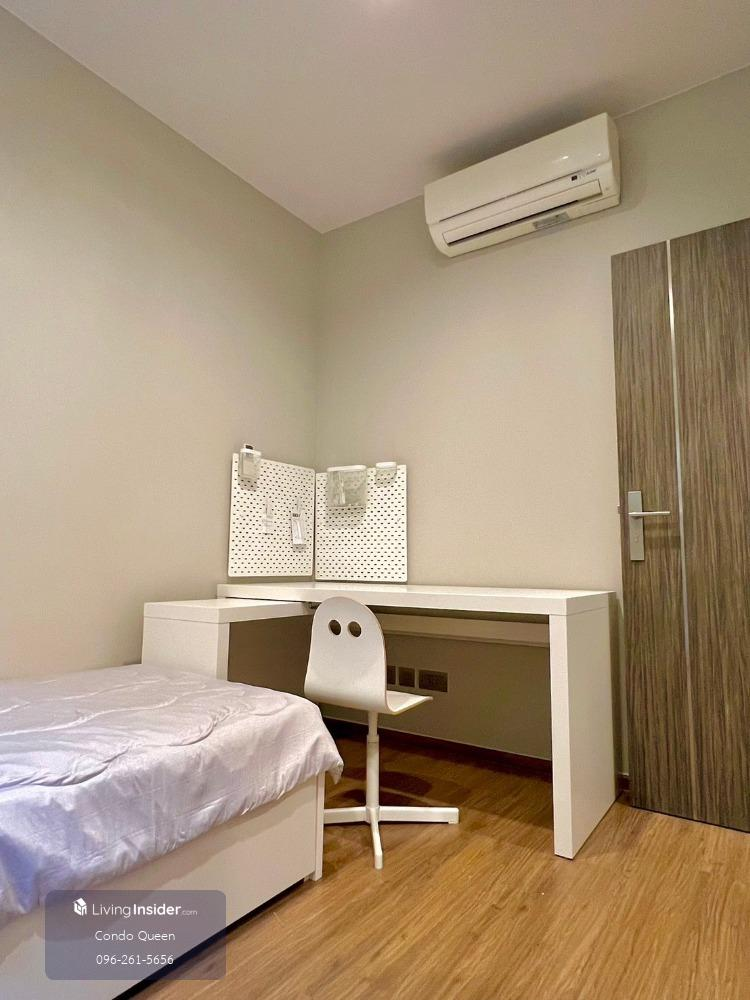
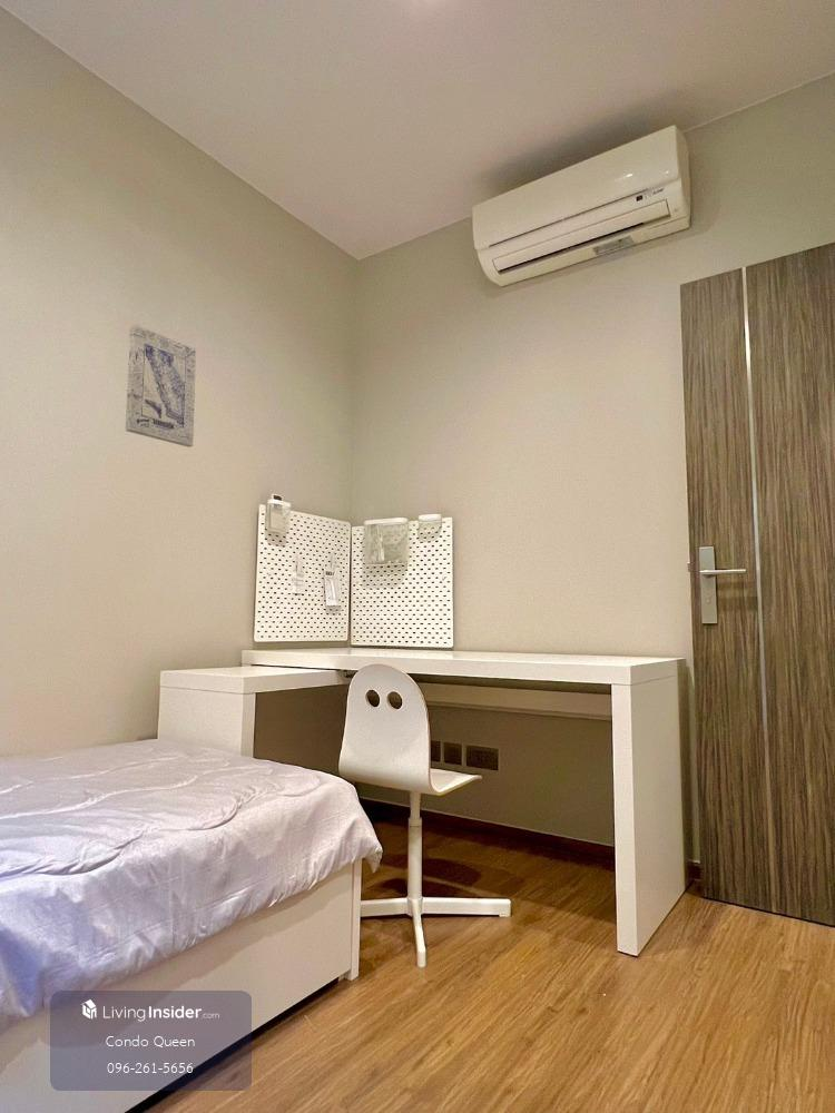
+ wall art [125,323,197,447]
